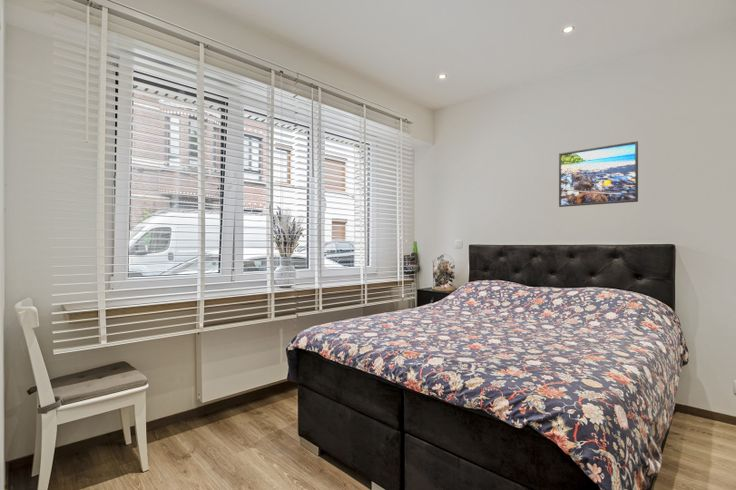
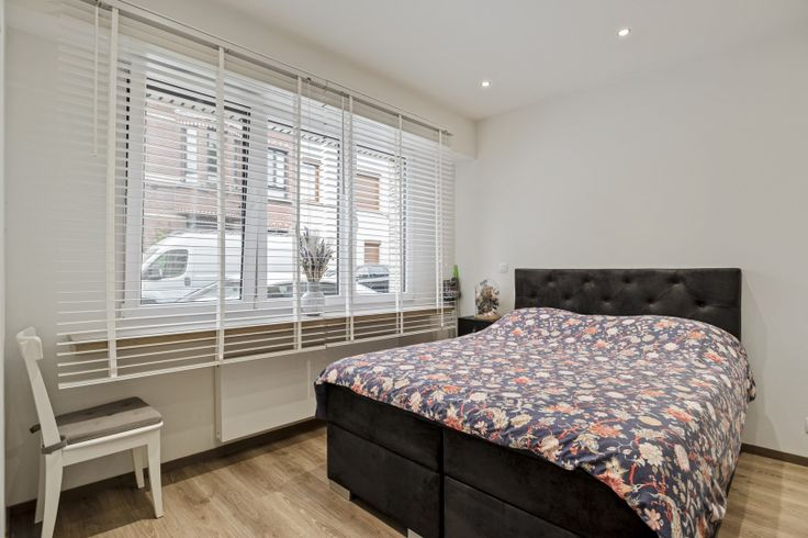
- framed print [558,140,639,208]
